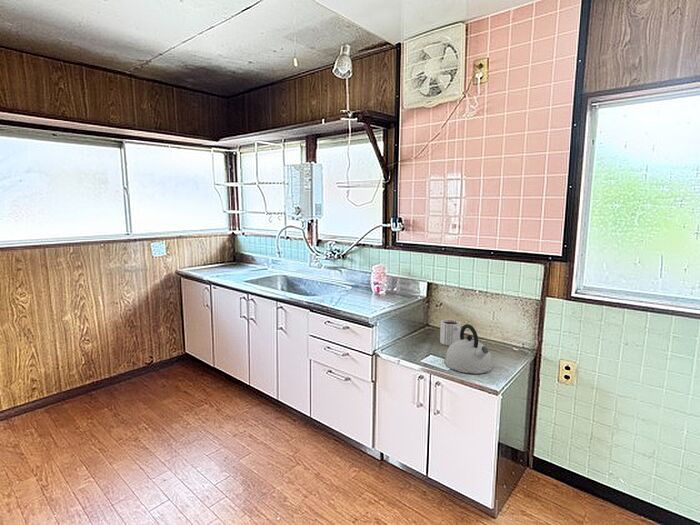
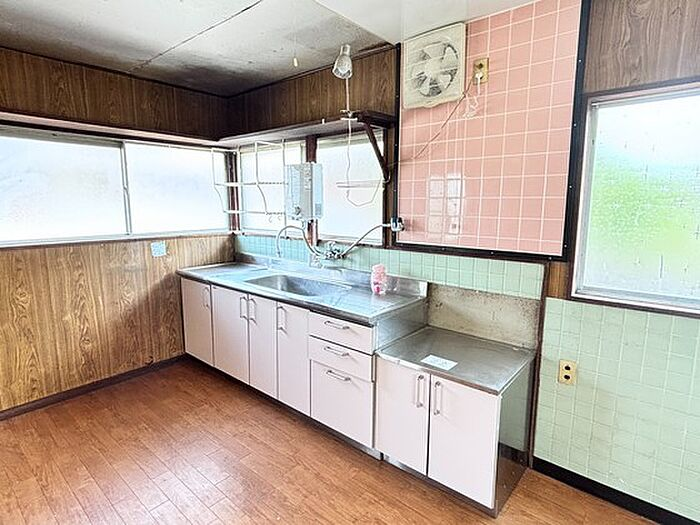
- mug [439,318,462,347]
- kettle [443,323,494,375]
